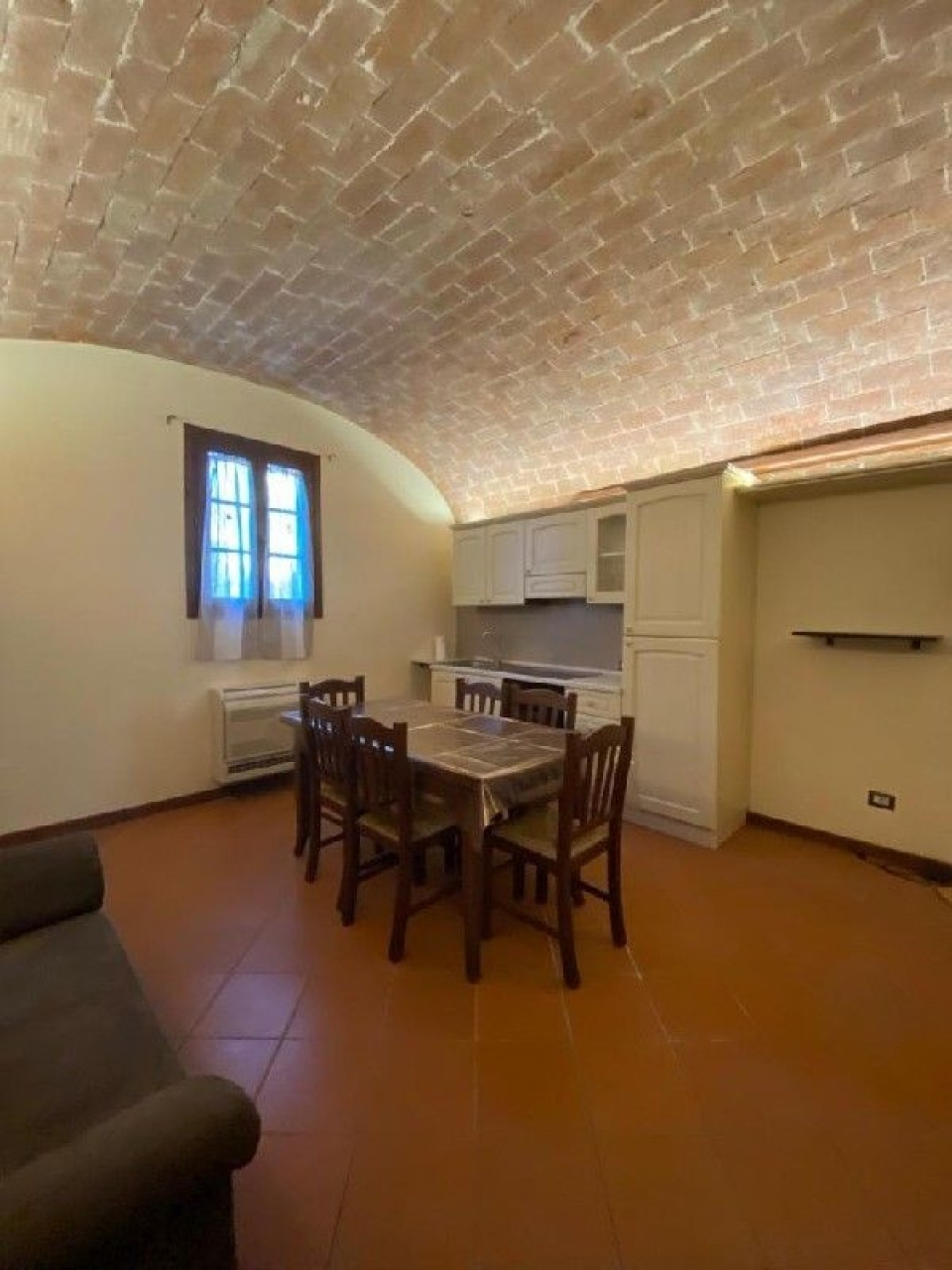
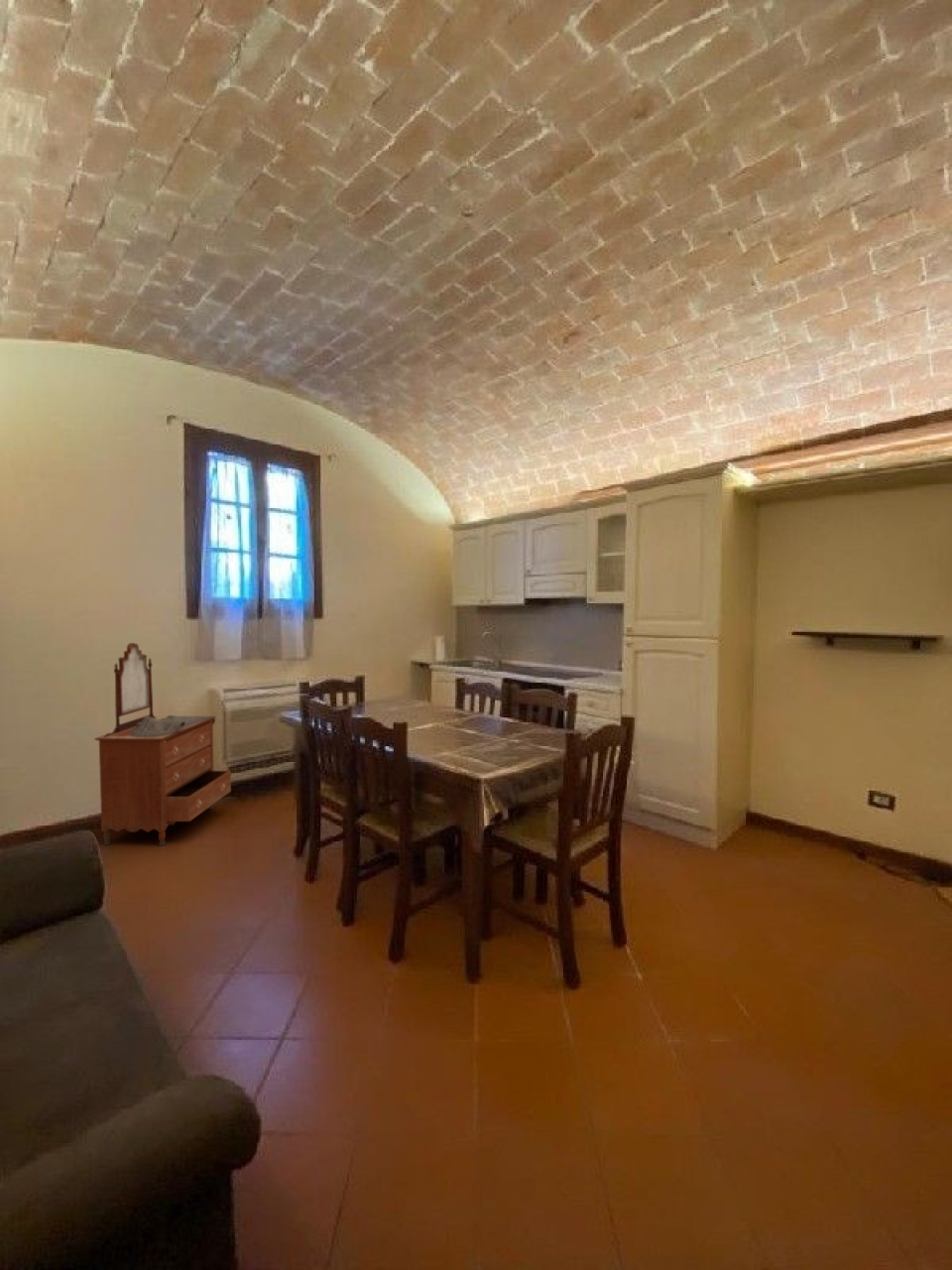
+ dresser [93,642,232,847]
